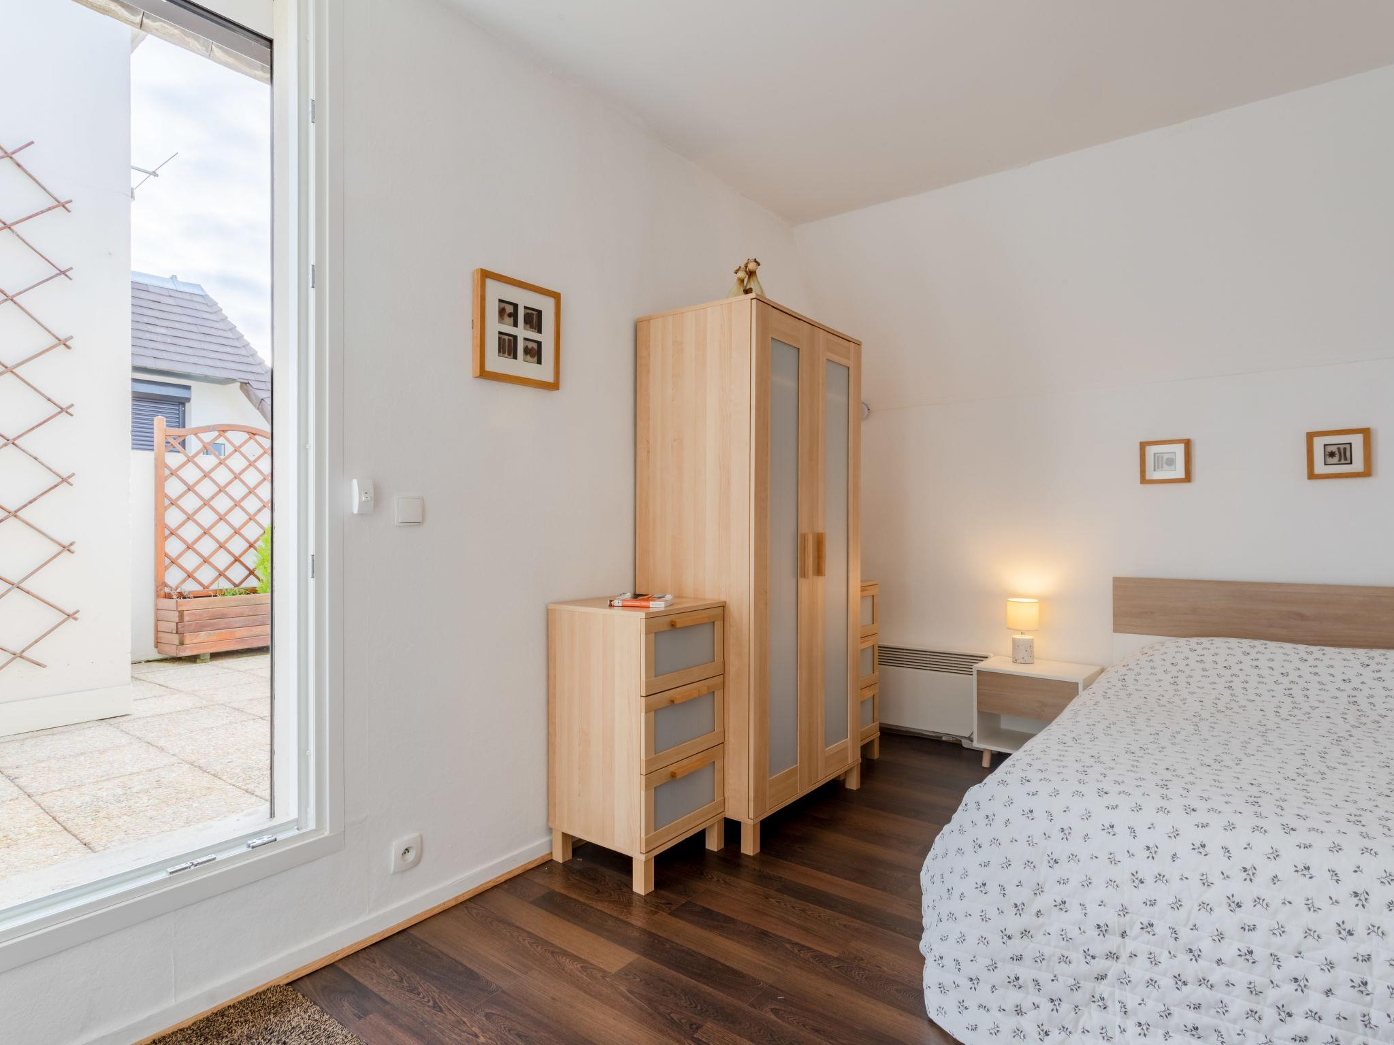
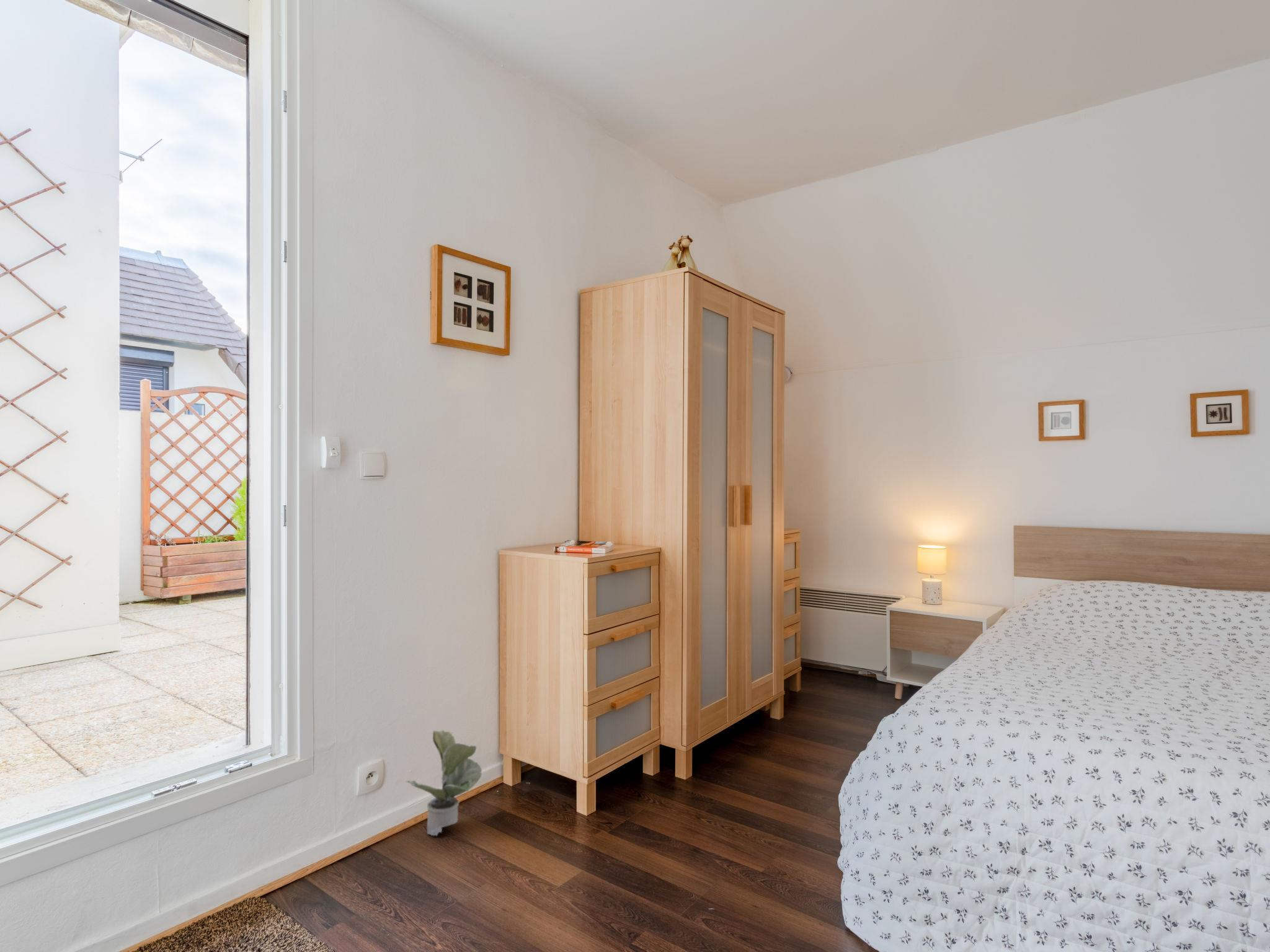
+ potted plant [406,729,482,836]
